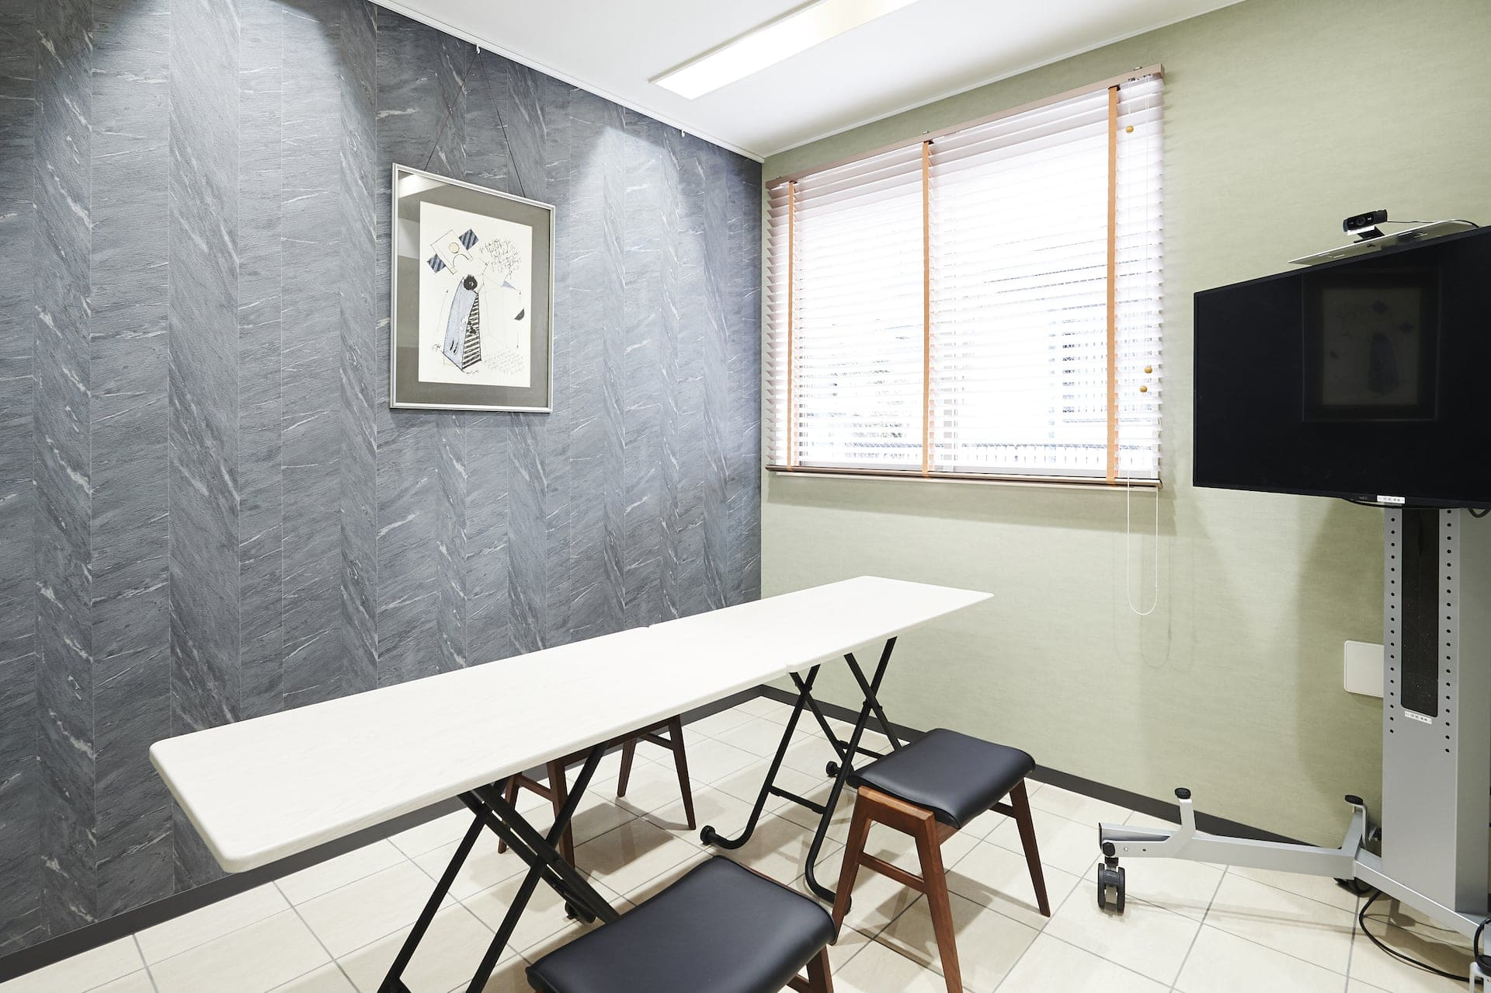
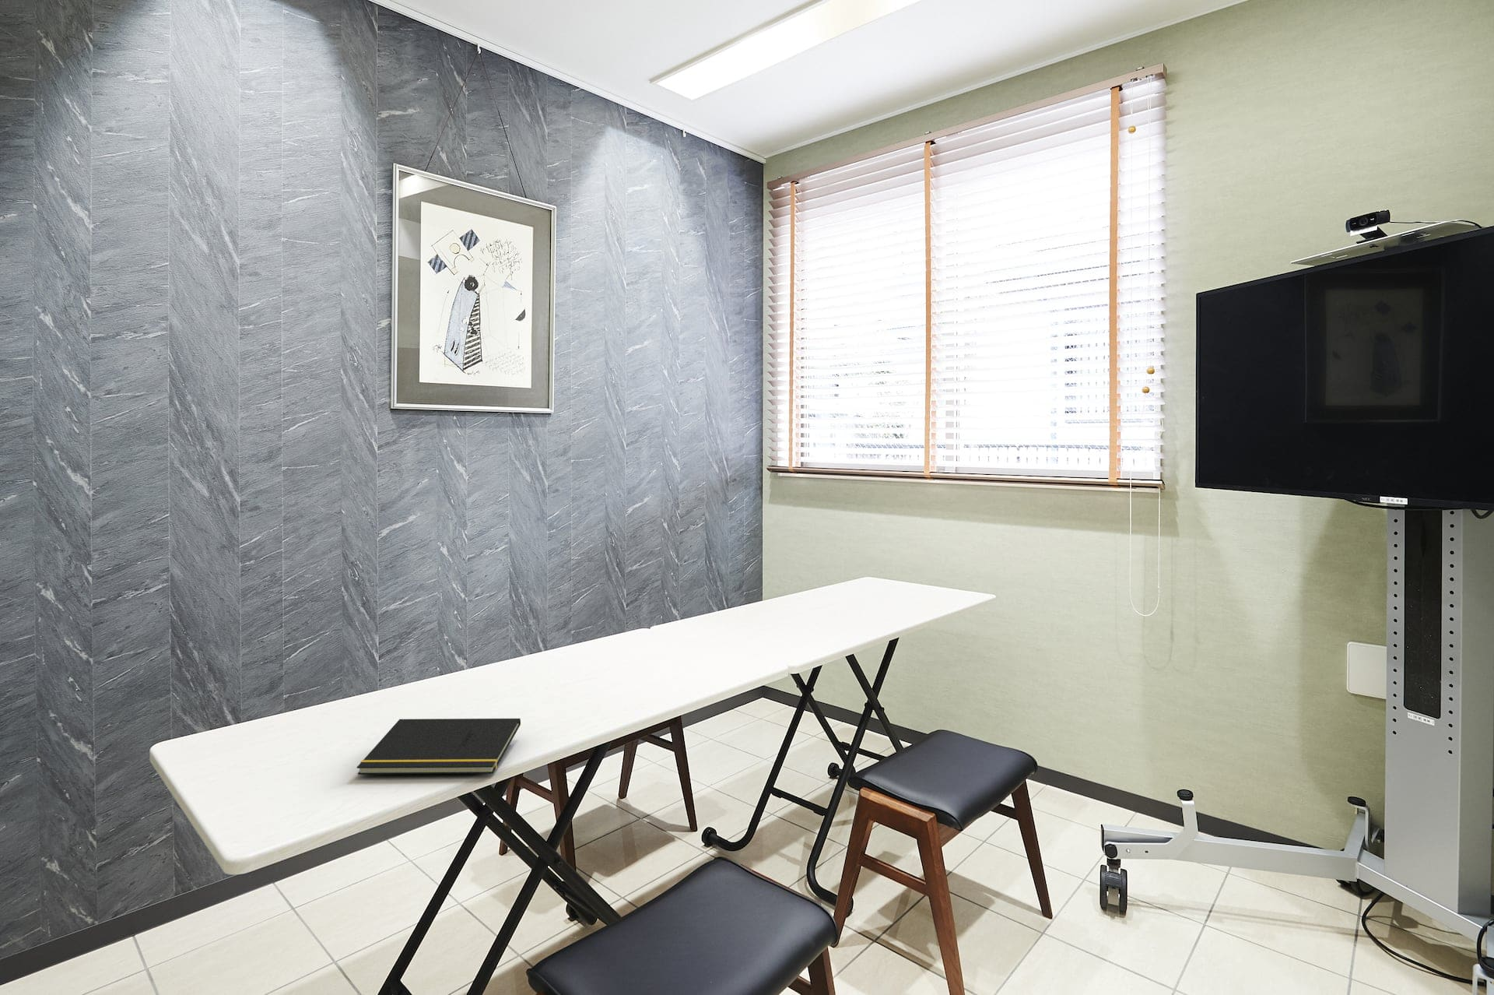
+ notepad [356,717,522,775]
